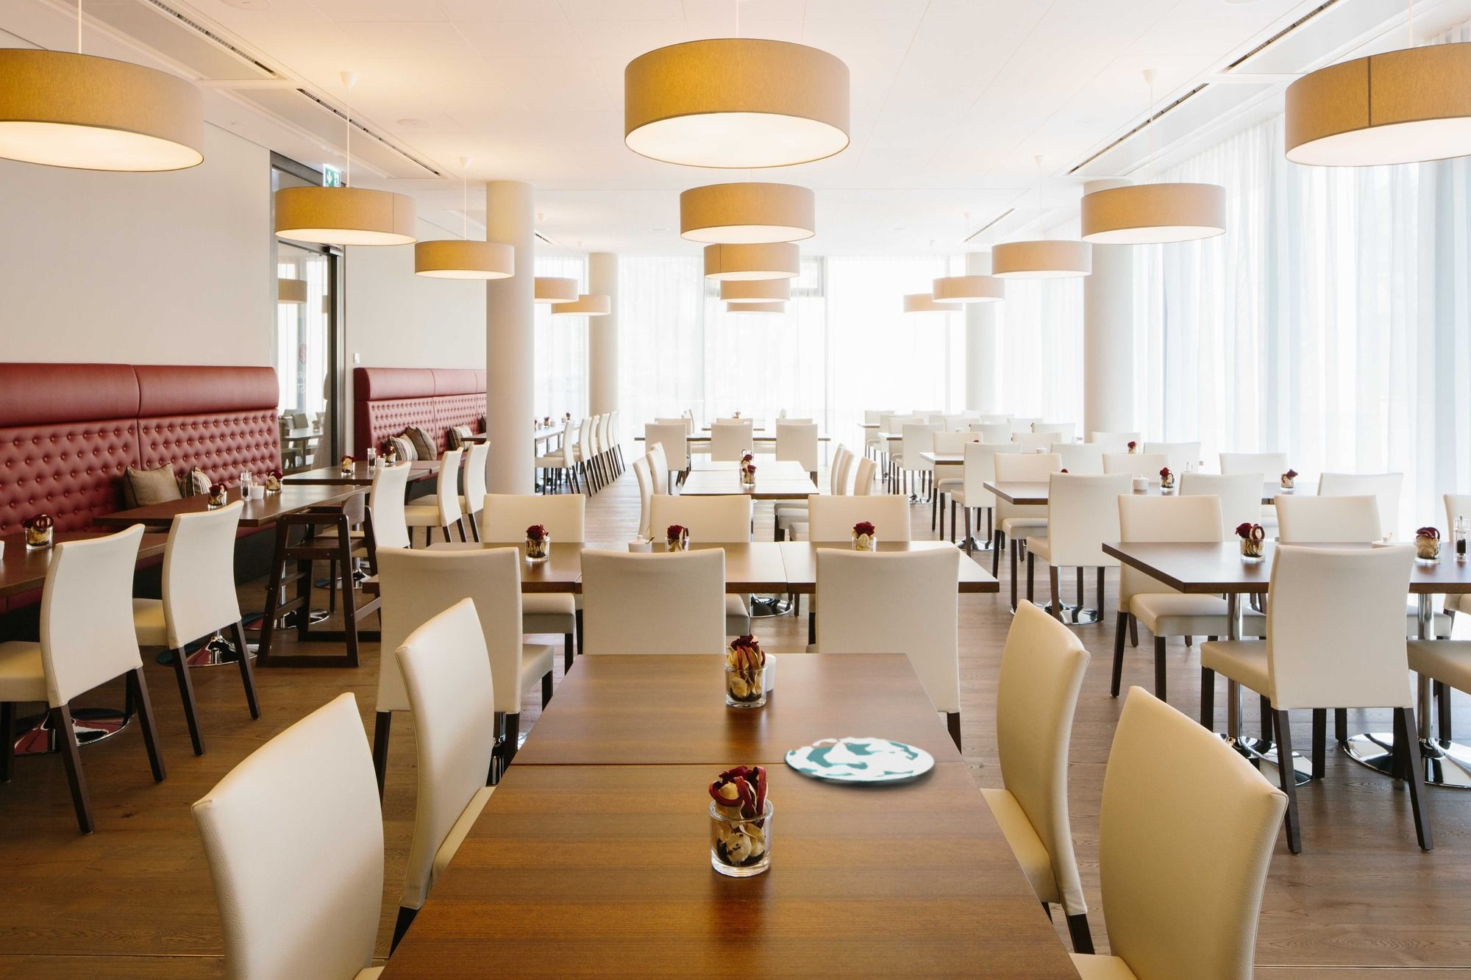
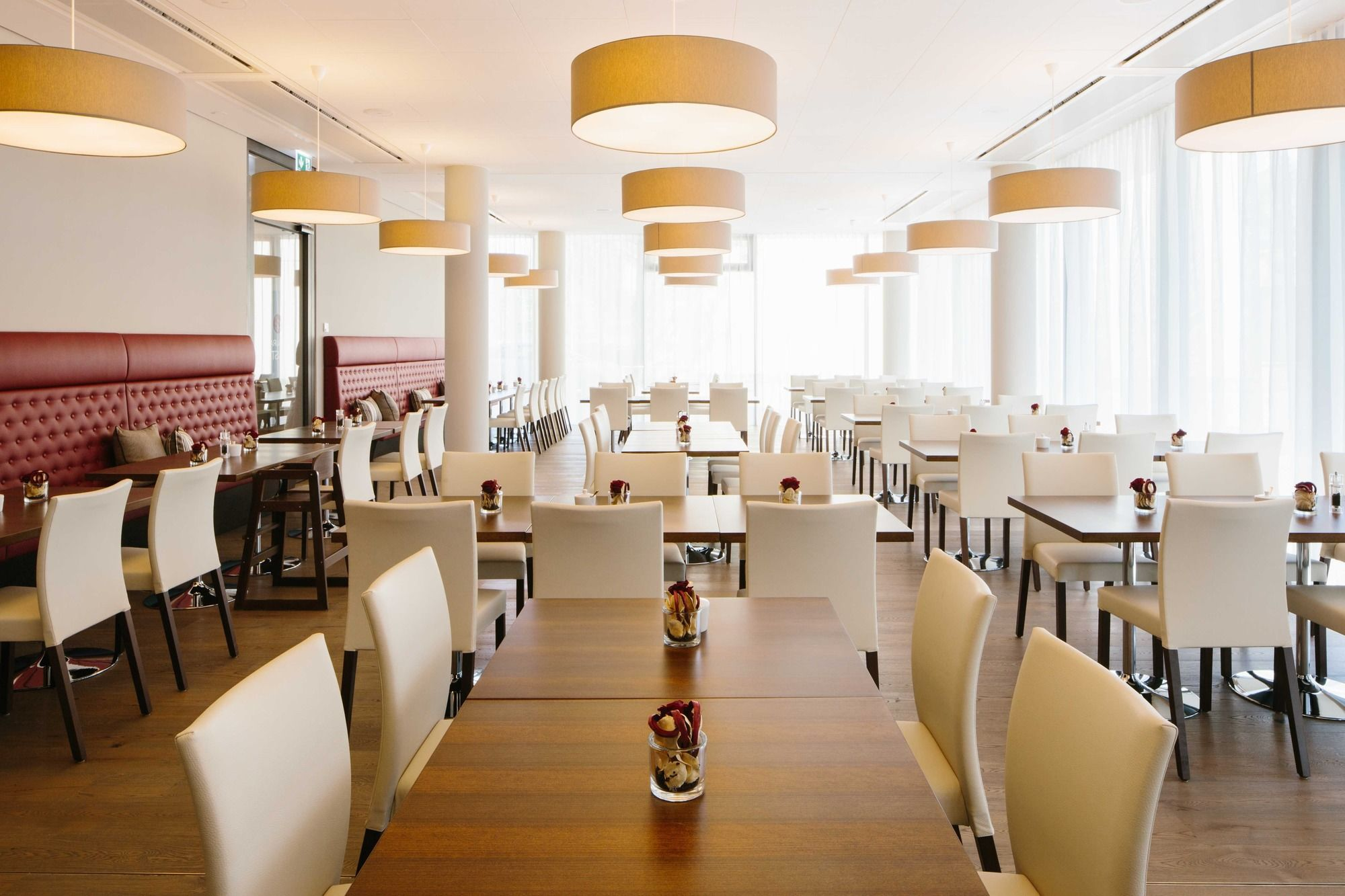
- plate [784,736,935,782]
